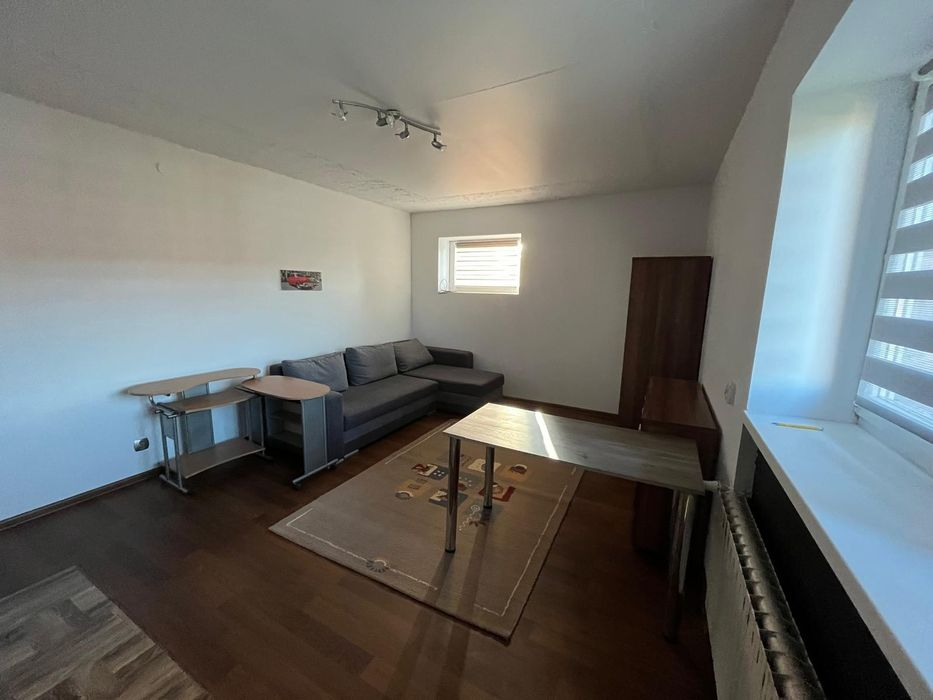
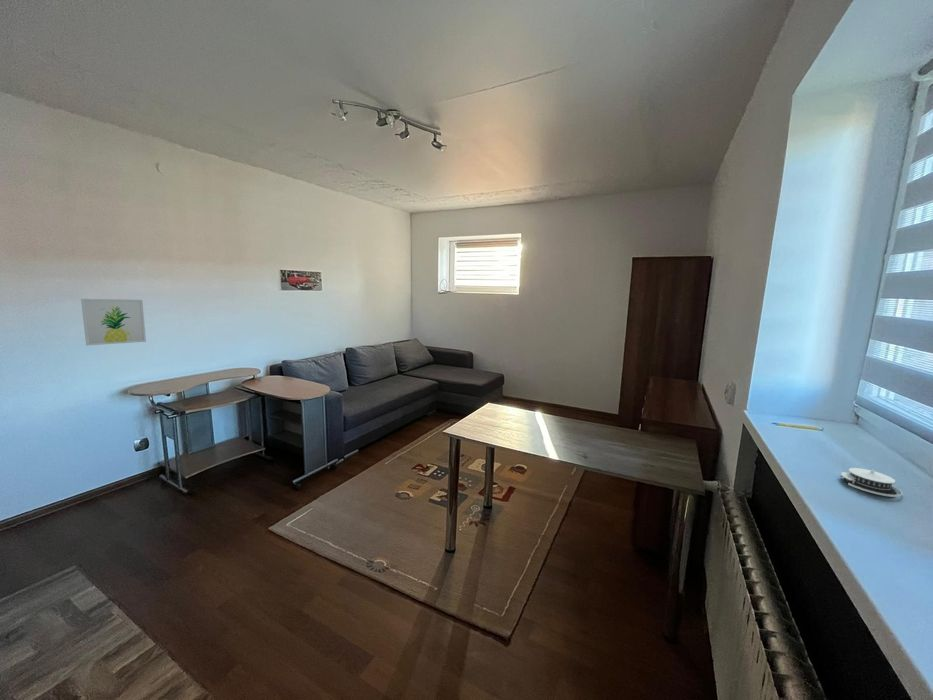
+ architectural model [839,467,903,498]
+ wall art [80,298,147,346]
